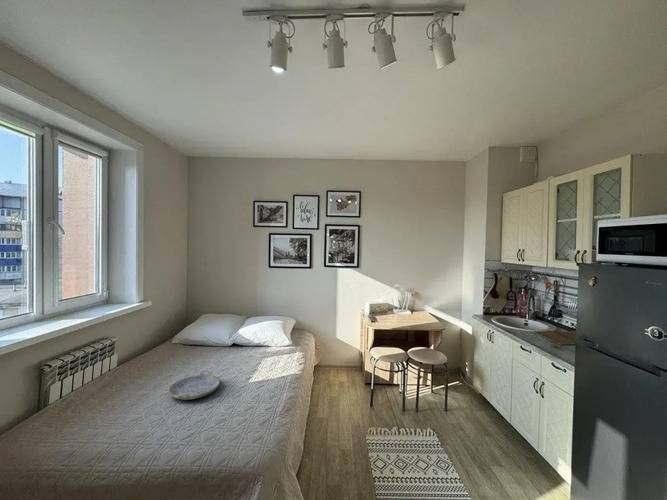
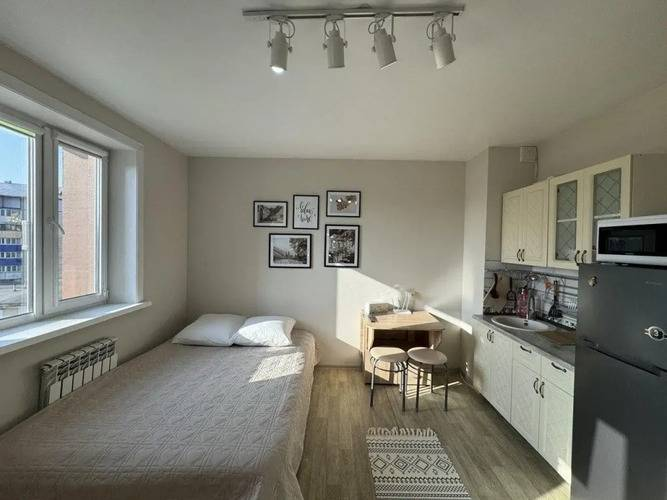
- serving tray [168,370,221,401]
